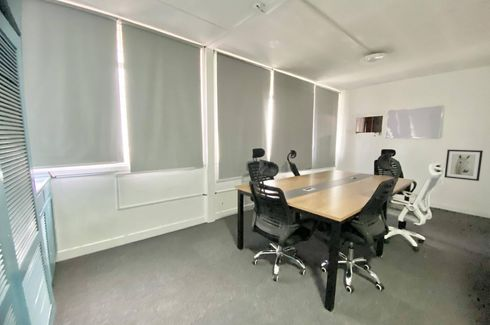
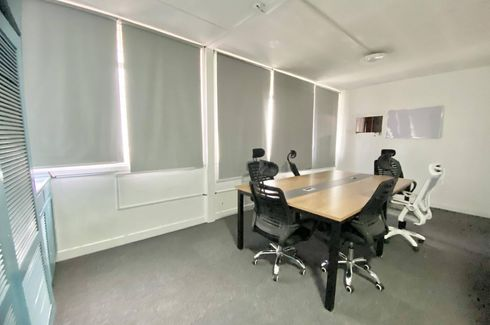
- wall art [444,149,484,182]
